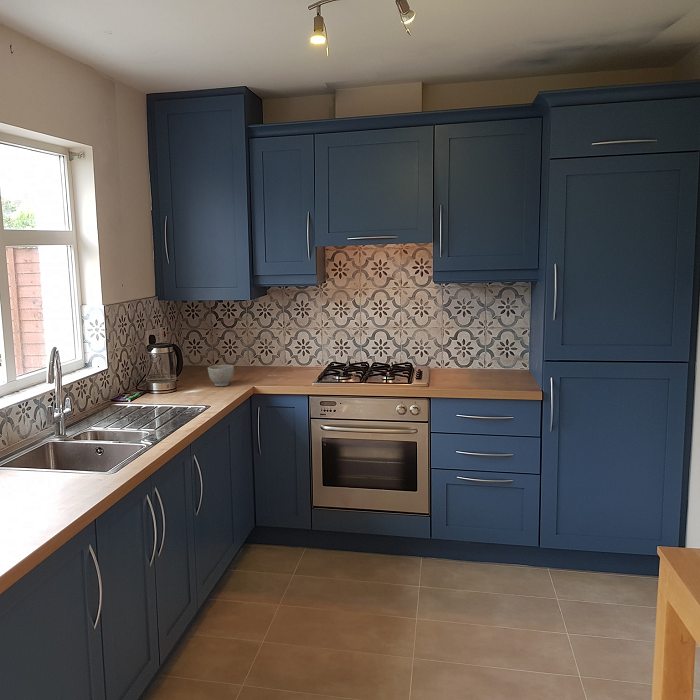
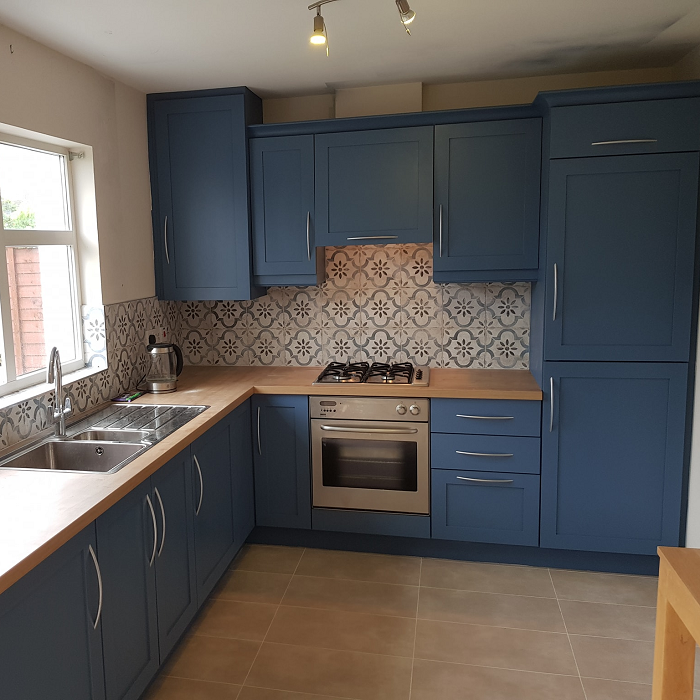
- bowl [207,364,235,387]
